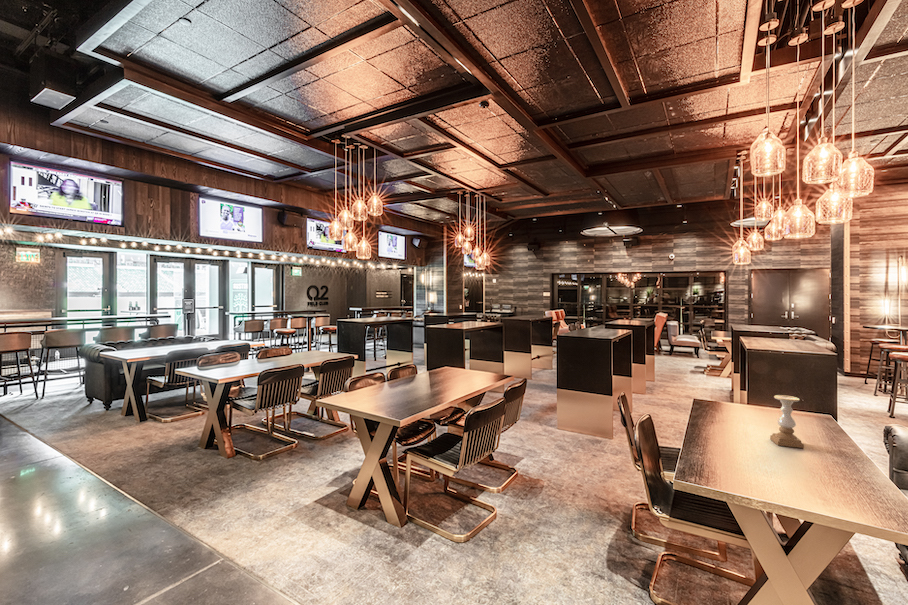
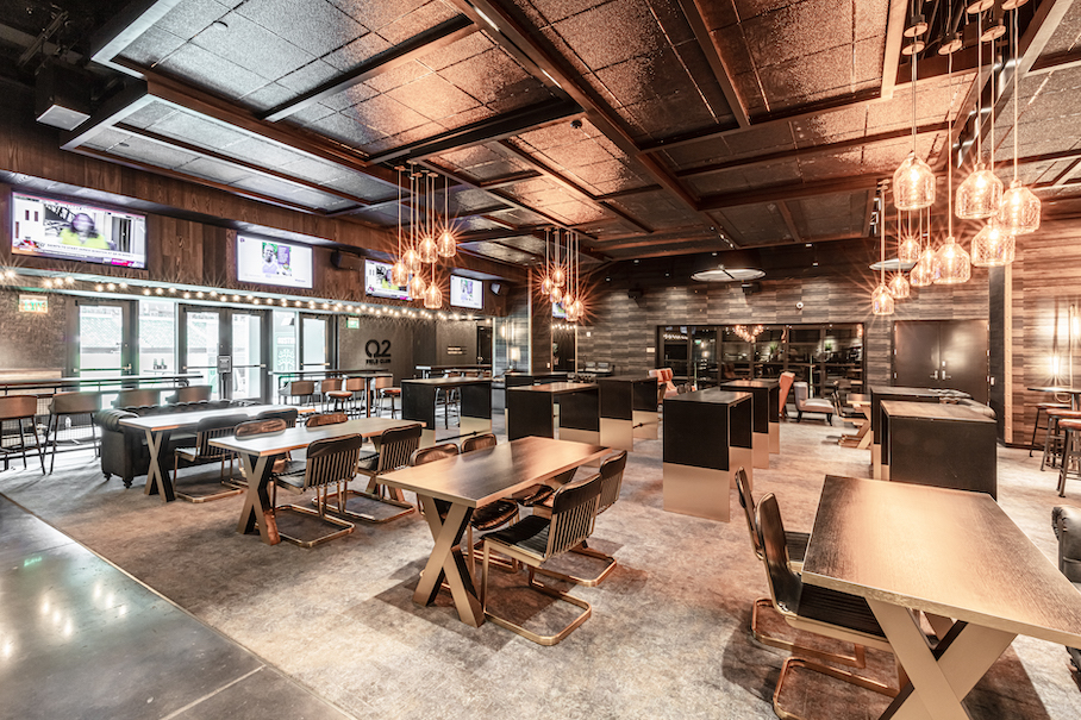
- candle holder [769,394,805,449]
